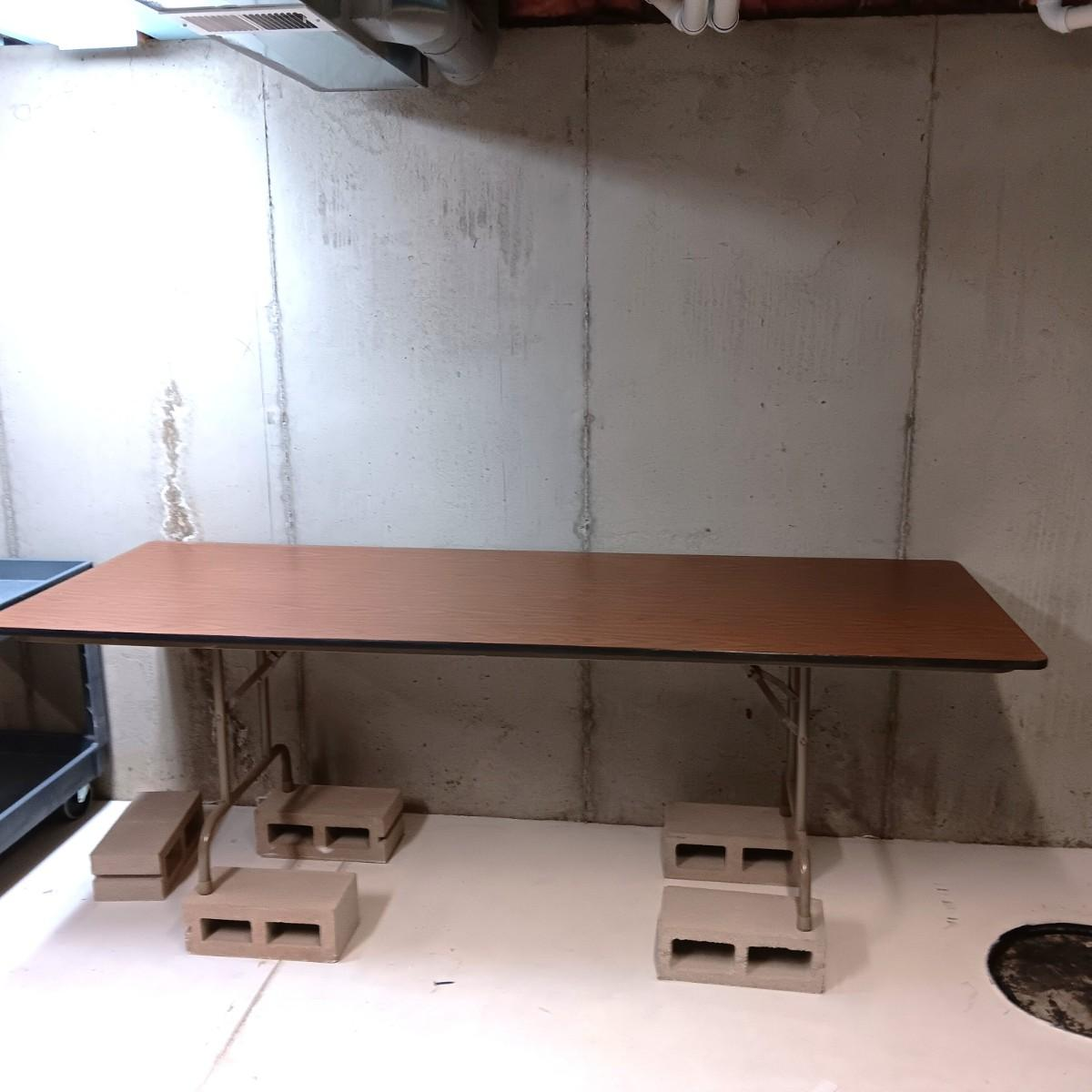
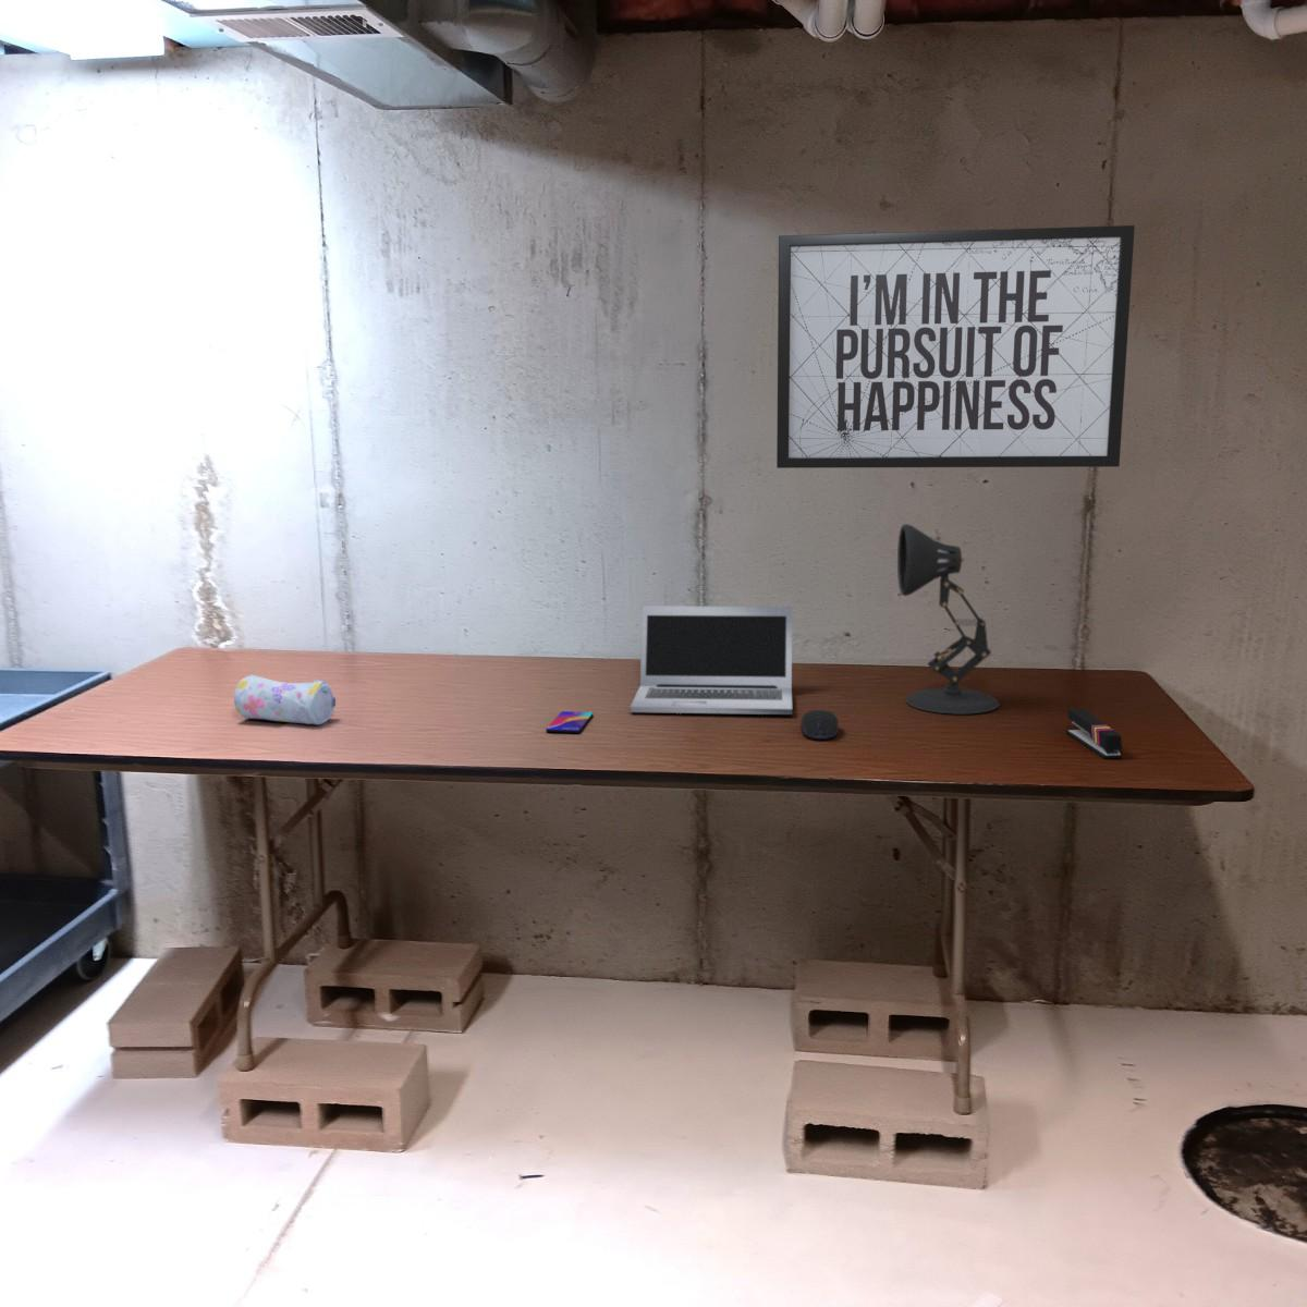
+ stapler [1065,707,1123,759]
+ mirror [776,224,1136,469]
+ pencil case [233,674,336,727]
+ desk lamp [896,523,1001,716]
+ smartphone [545,710,594,734]
+ computer mouse [800,709,840,741]
+ laptop [628,604,792,716]
